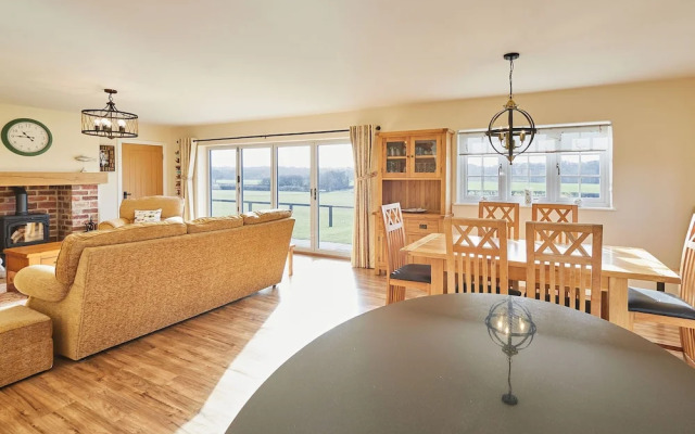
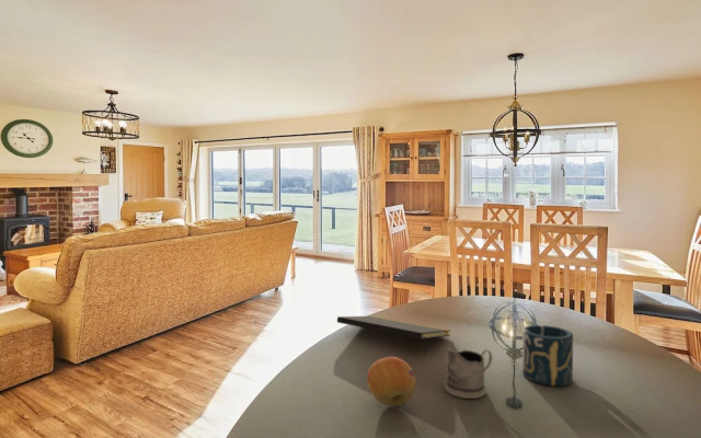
+ tea glass holder [444,348,493,400]
+ notepad [336,314,451,355]
+ cup [521,324,574,387]
+ fruit [366,356,417,407]
